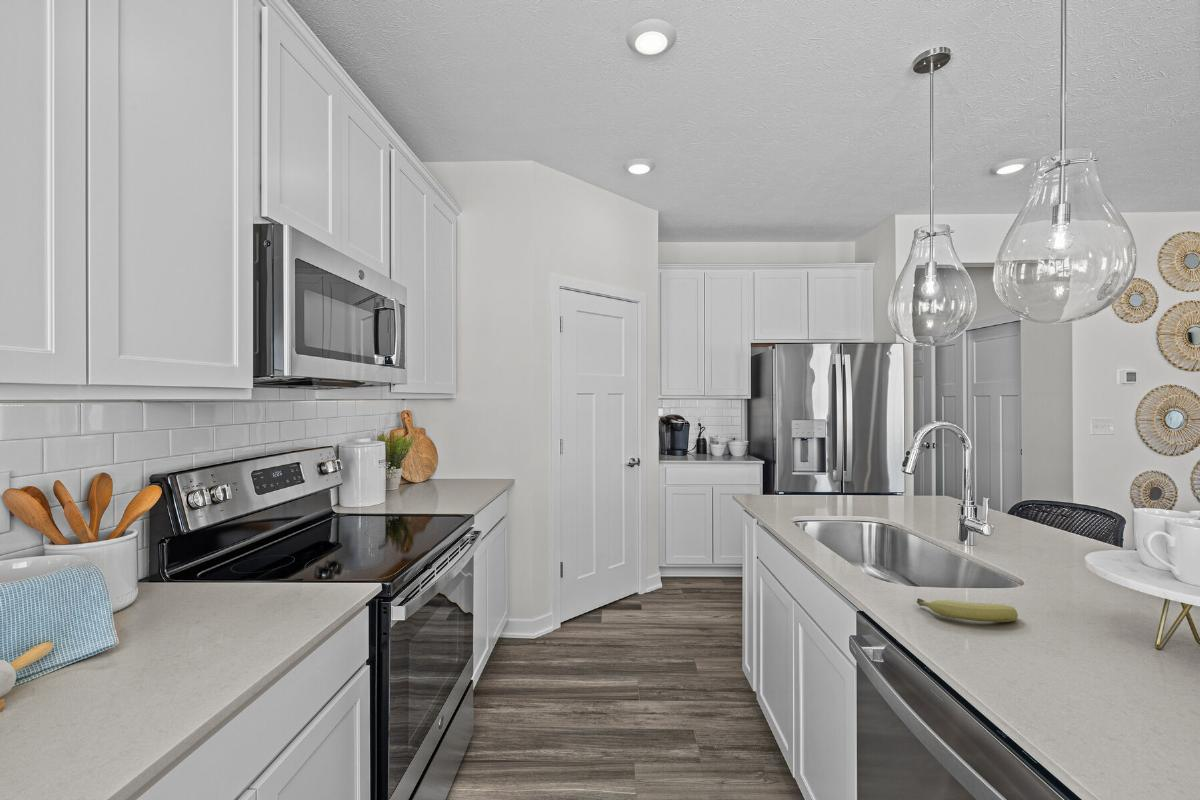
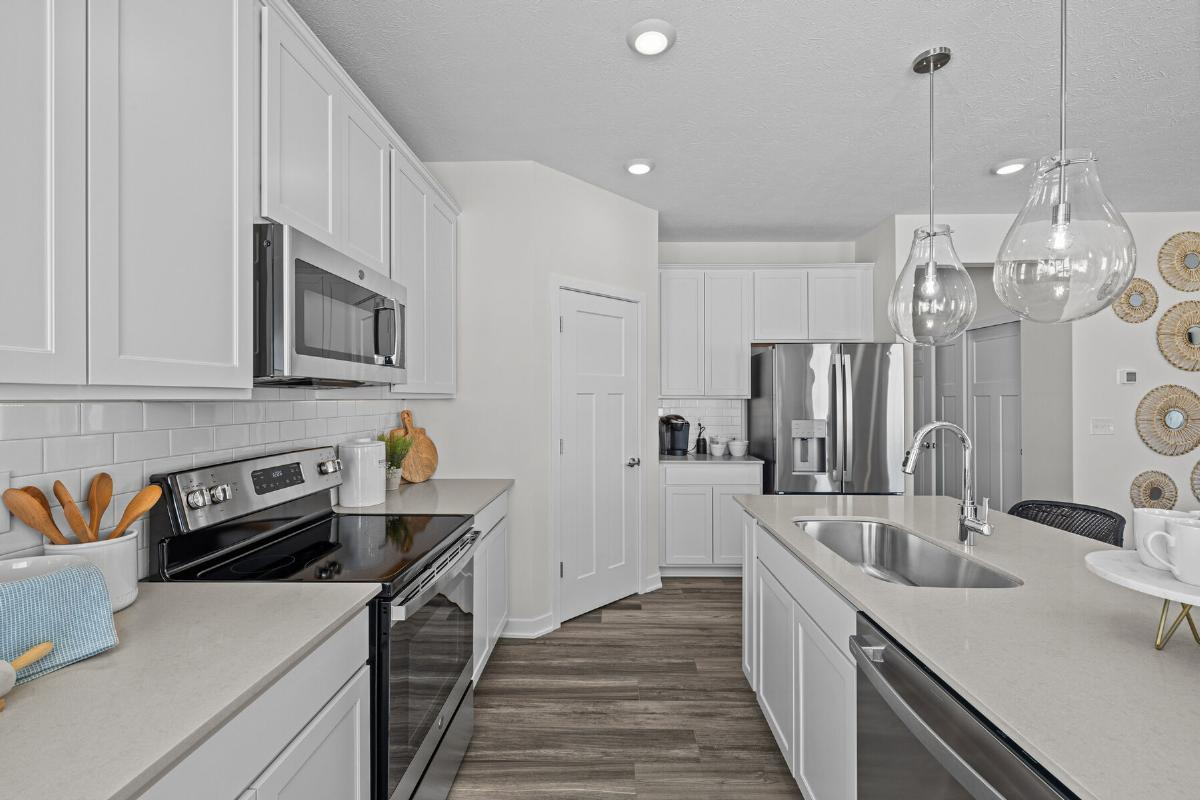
- fruit [916,598,1019,623]
